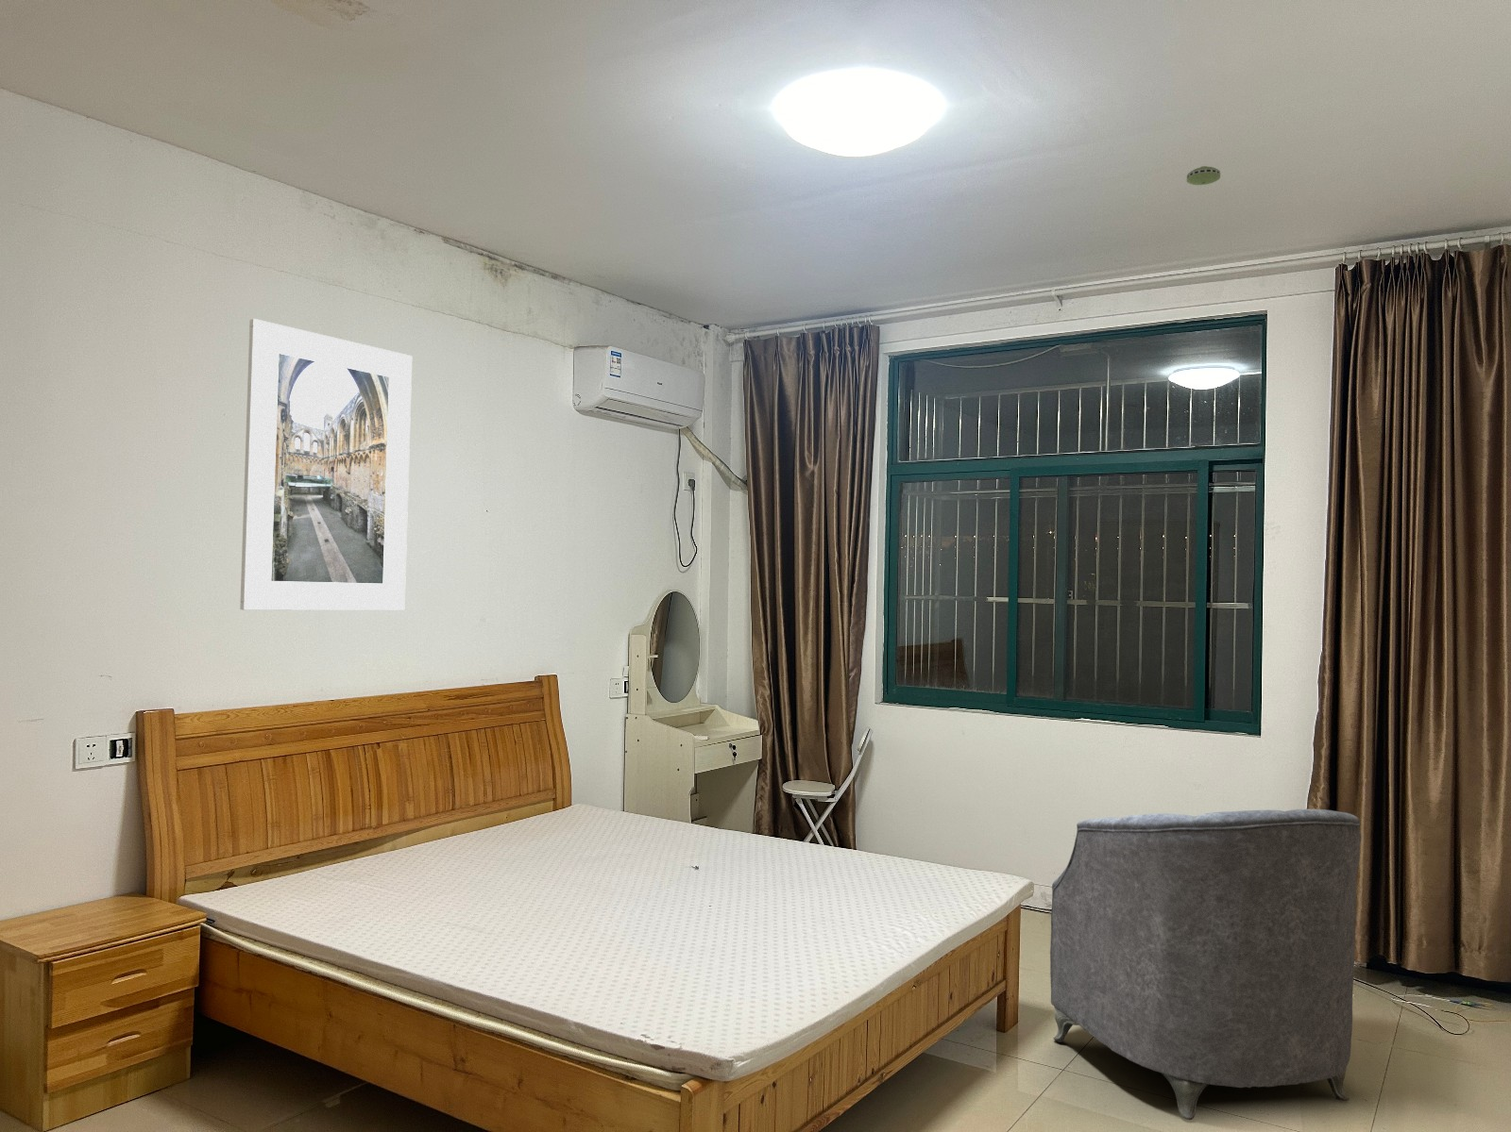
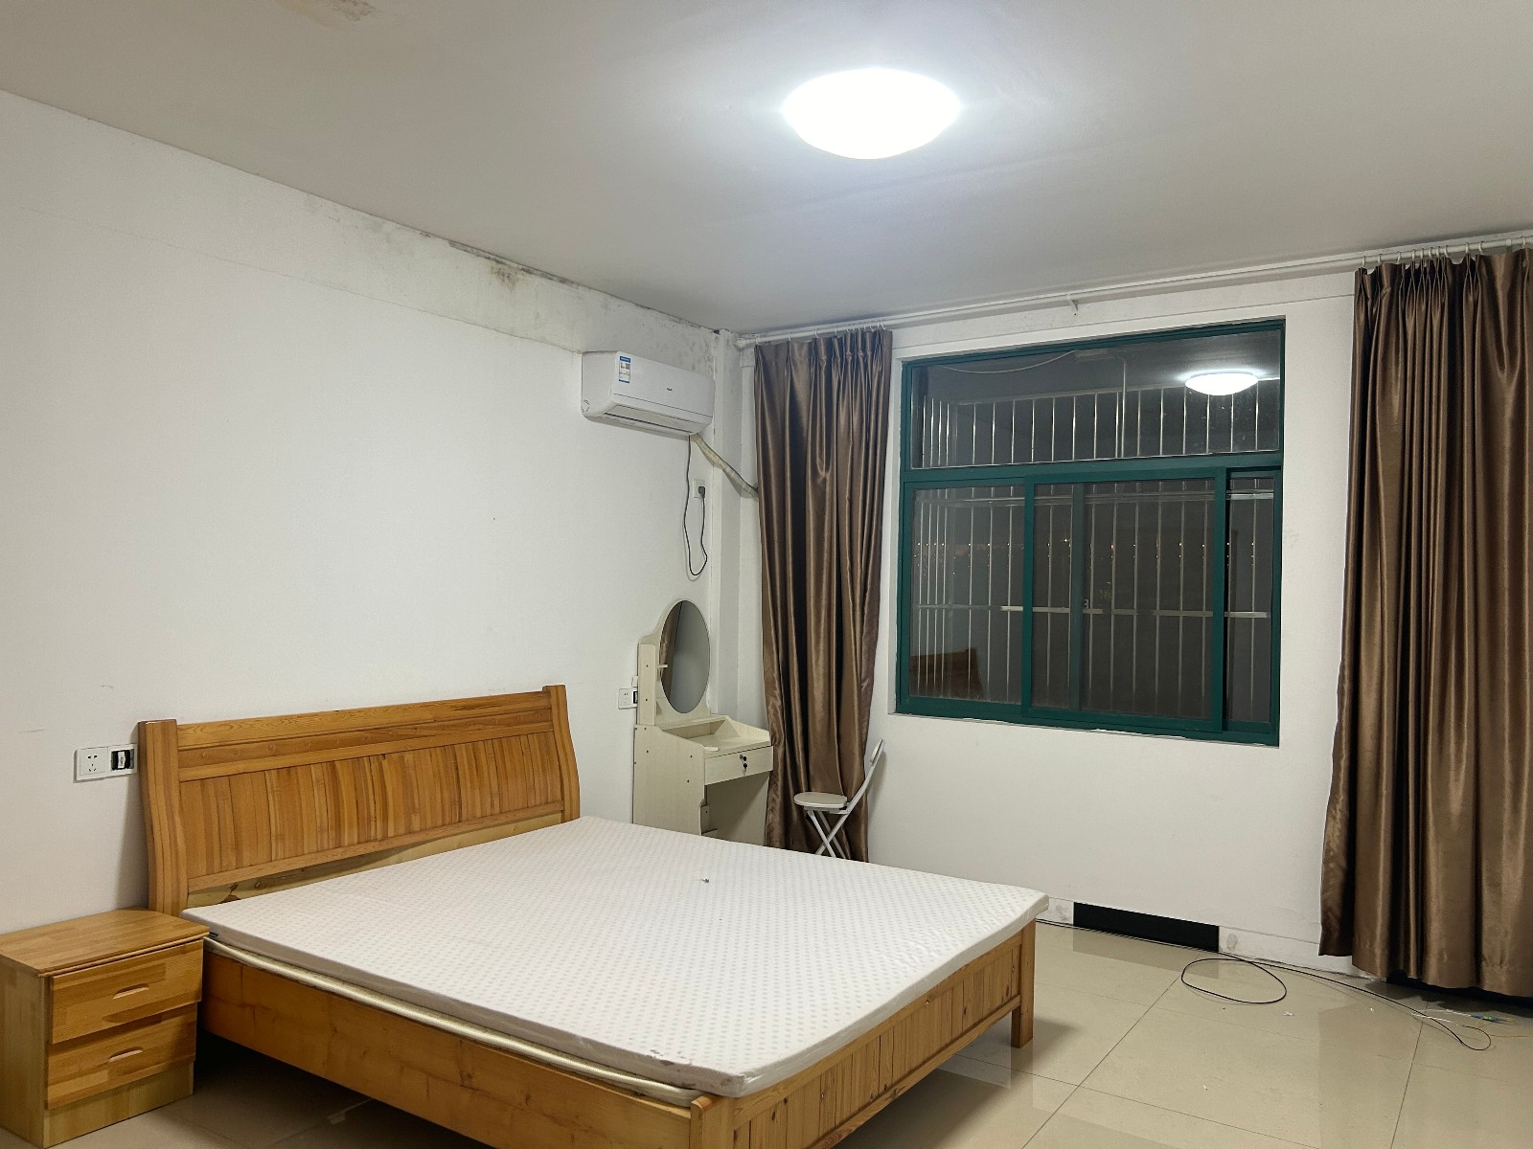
- smoke detector [1186,165,1221,185]
- armchair [1049,809,1362,1120]
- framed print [239,317,413,611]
